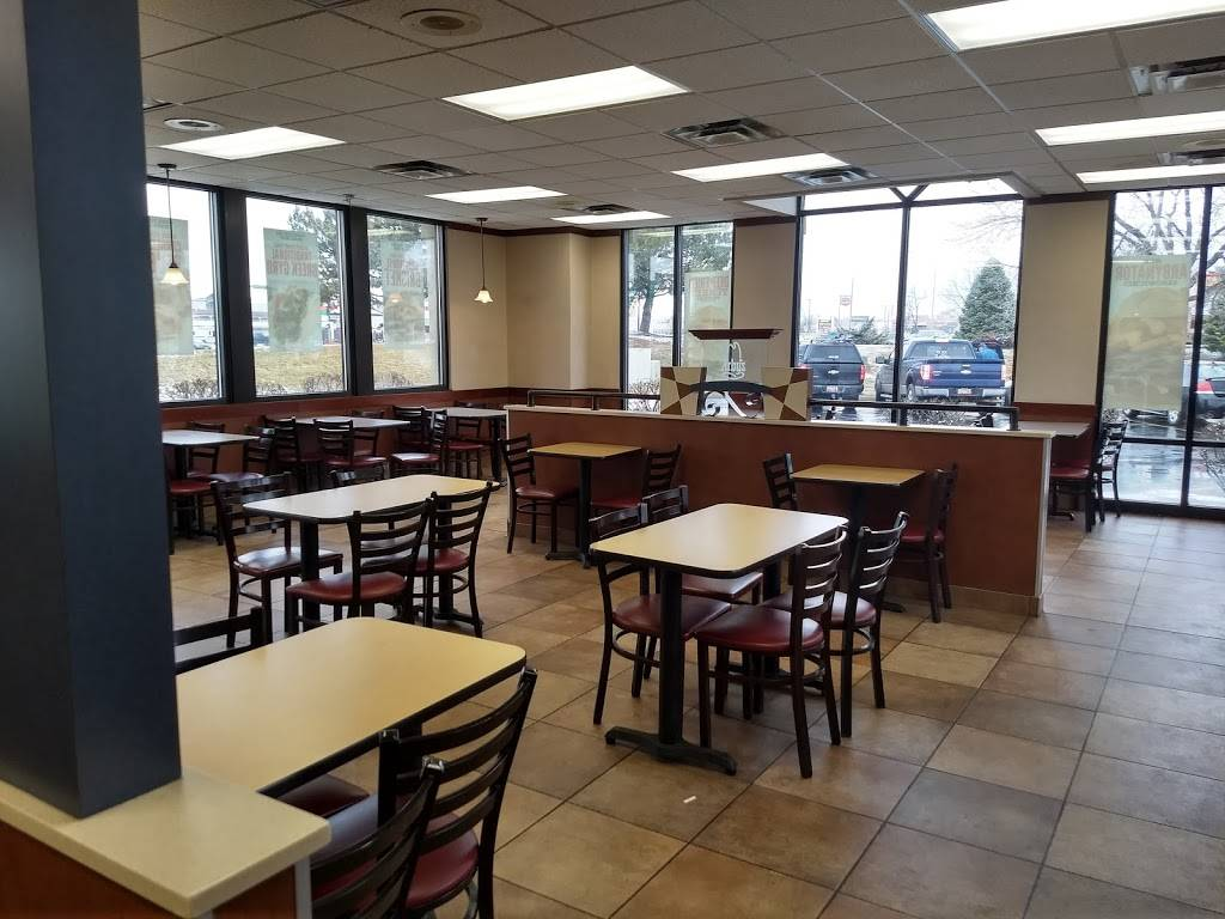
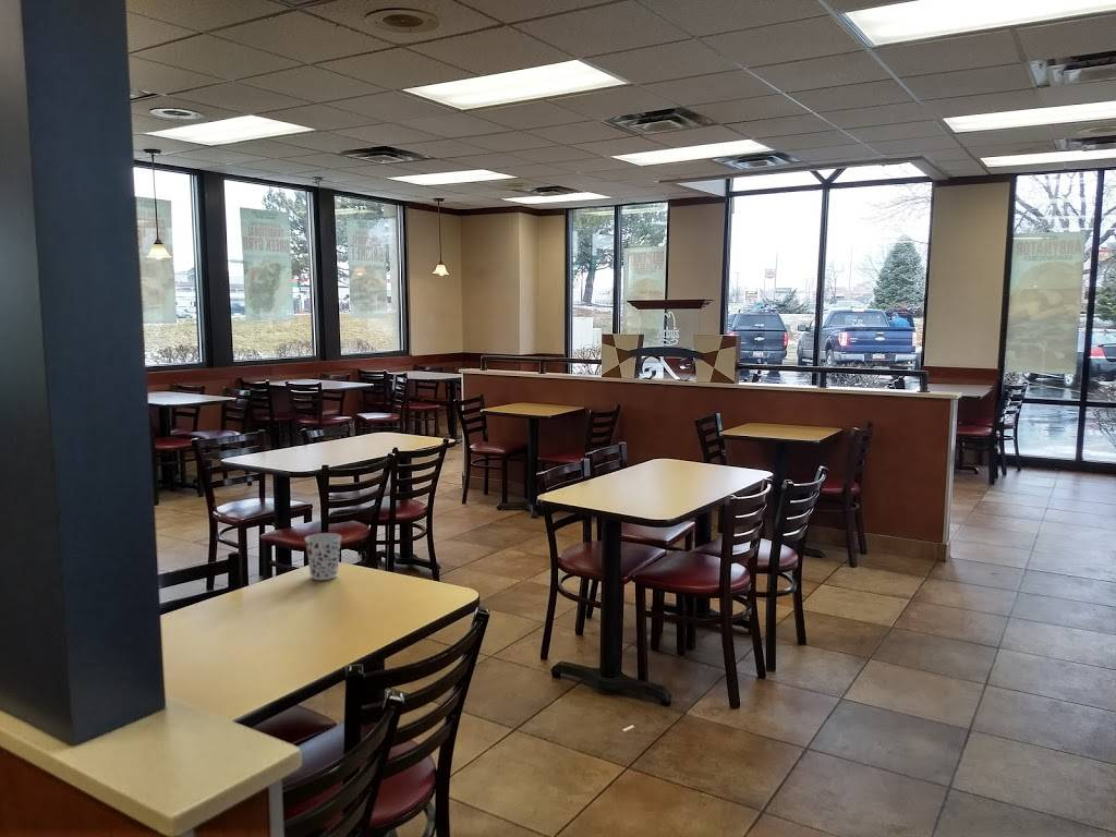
+ cup [303,532,342,581]
